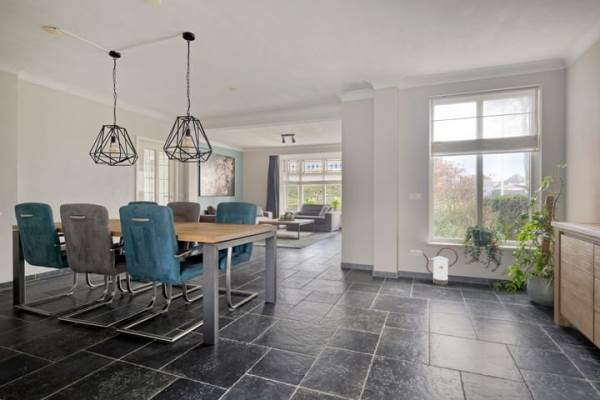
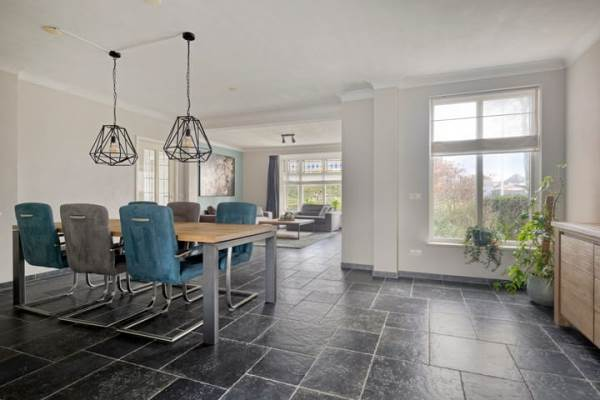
- watering can [422,246,459,286]
